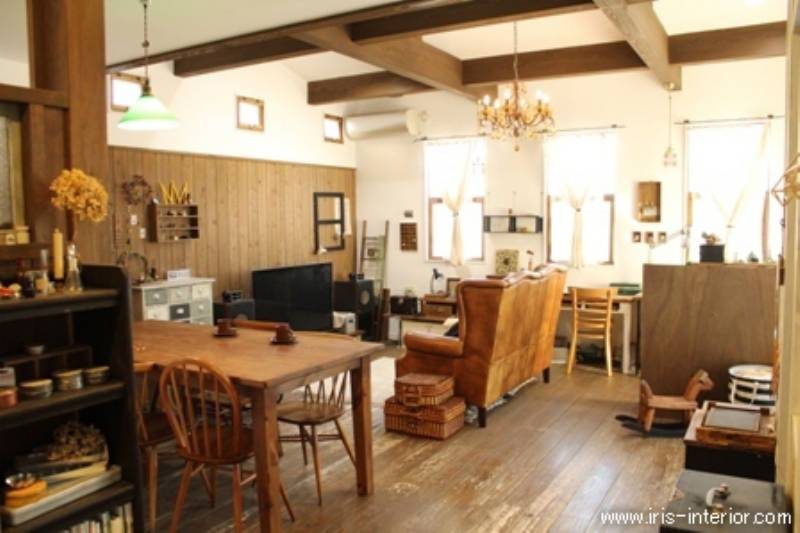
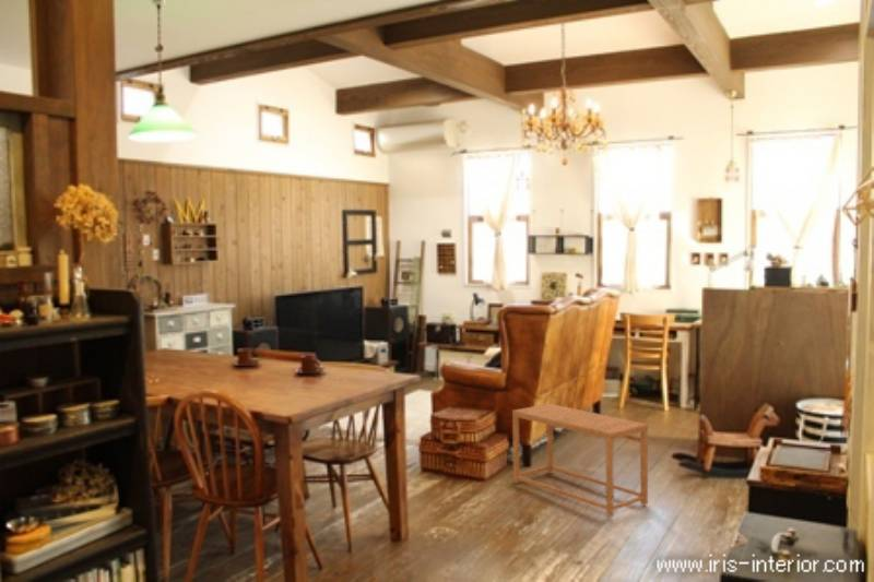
+ side table [511,403,650,518]
